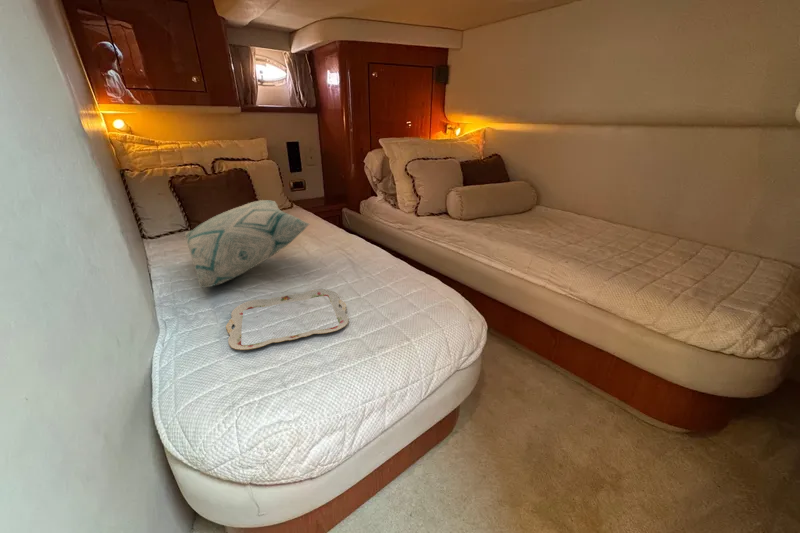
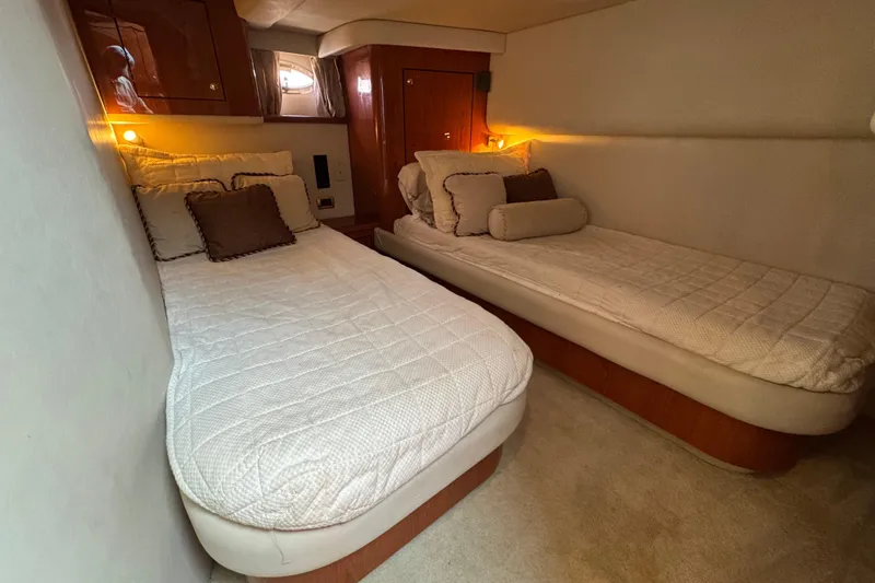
- serving tray [225,288,350,351]
- decorative pillow [184,199,310,289]
